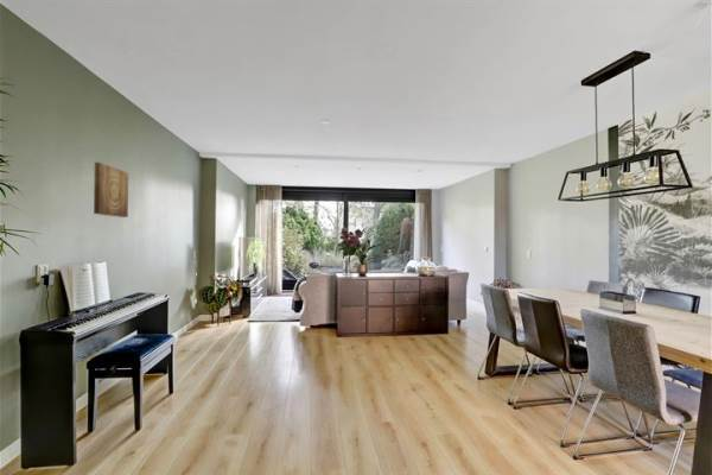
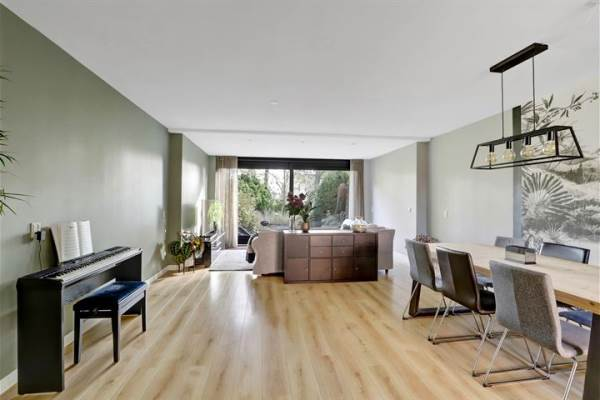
- wall art [93,162,129,218]
